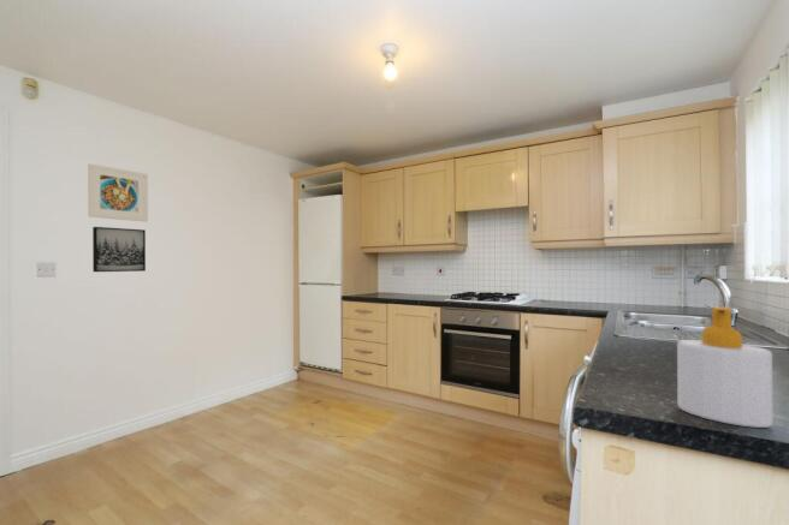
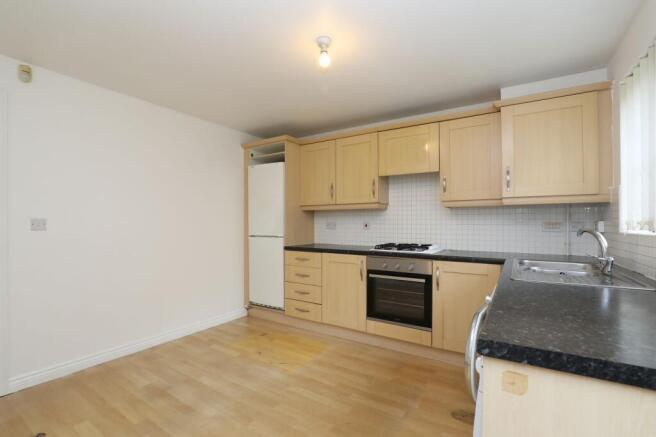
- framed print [87,162,149,222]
- wall art [91,226,147,273]
- soap bottle [676,305,775,429]
